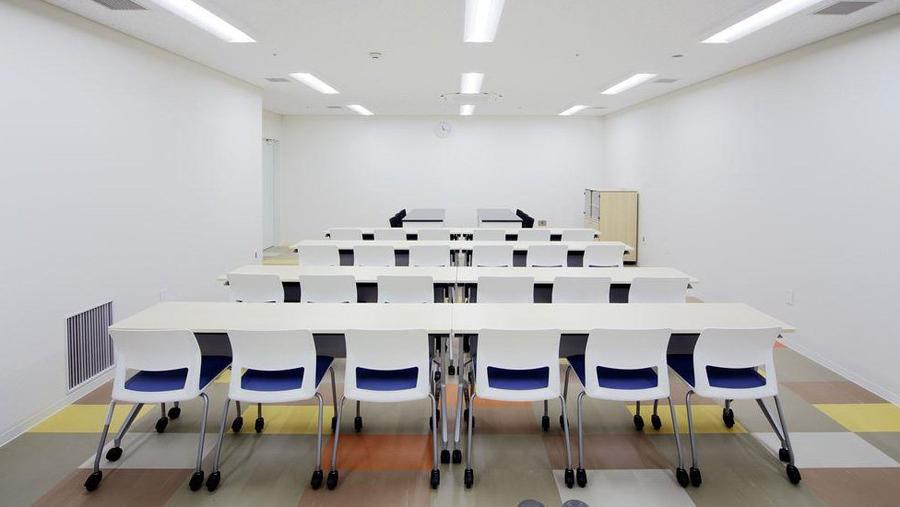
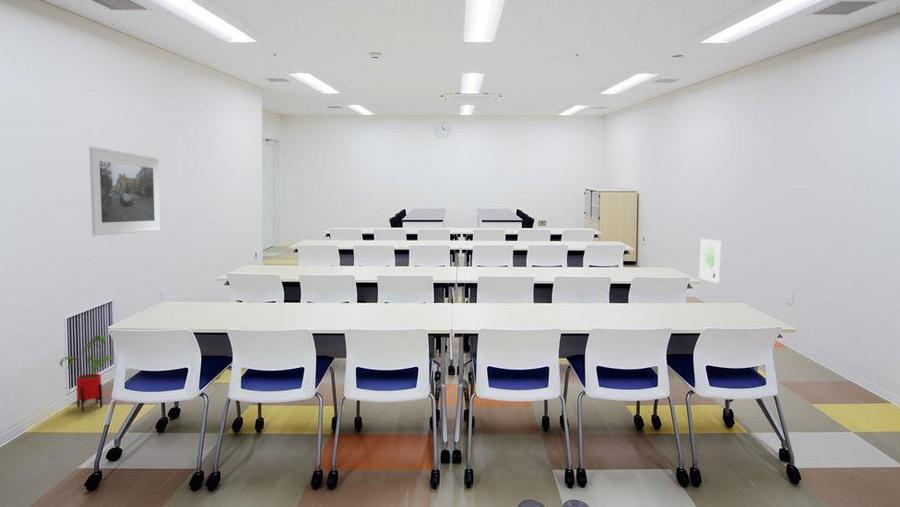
+ wall art [698,238,722,284]
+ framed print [88,146,162,237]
+ house plant [59,335,116,412]
